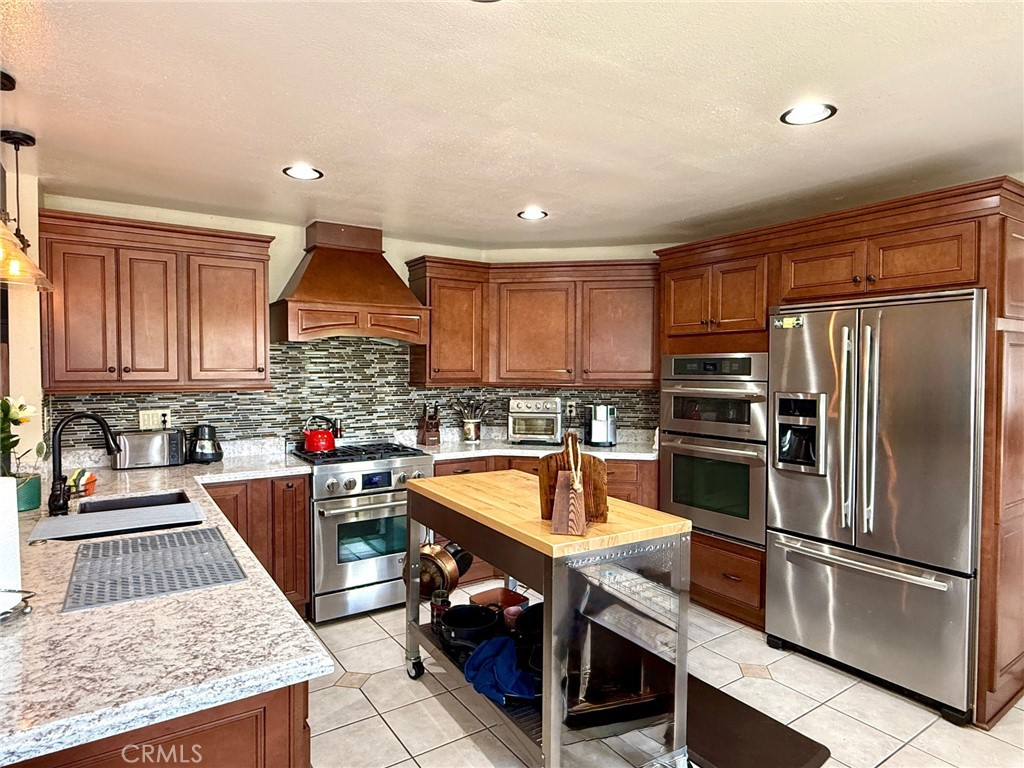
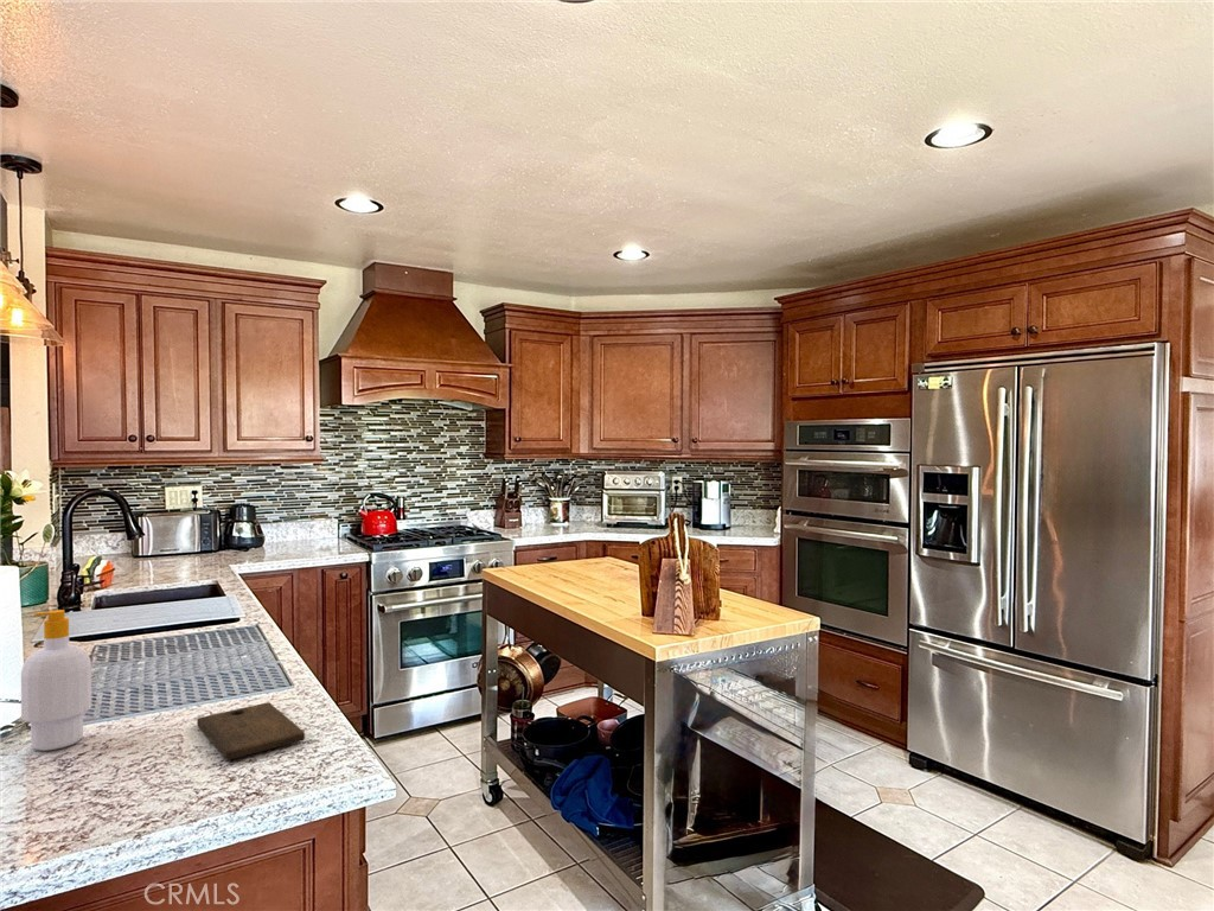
+ cutting board [196,701,306,760]
+ soap bottle [20,609,92,752]
